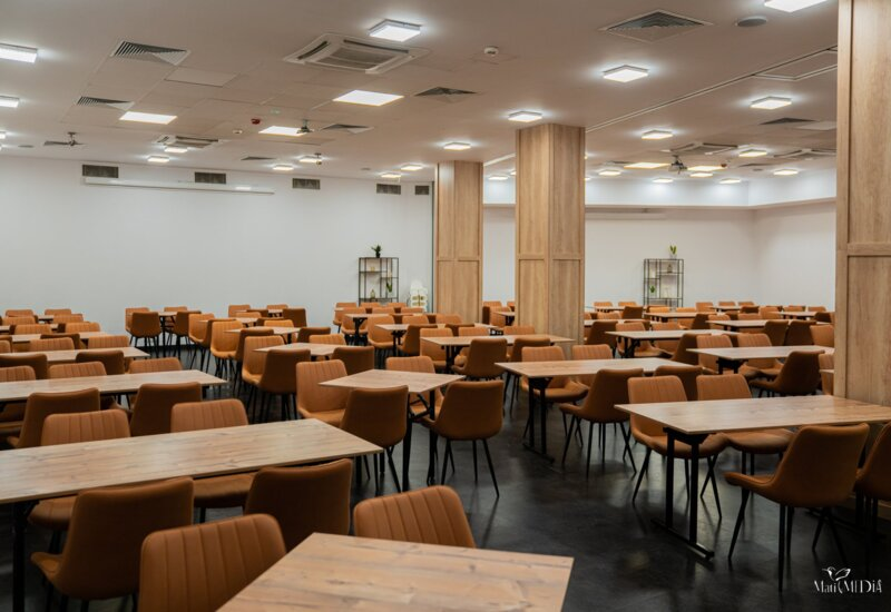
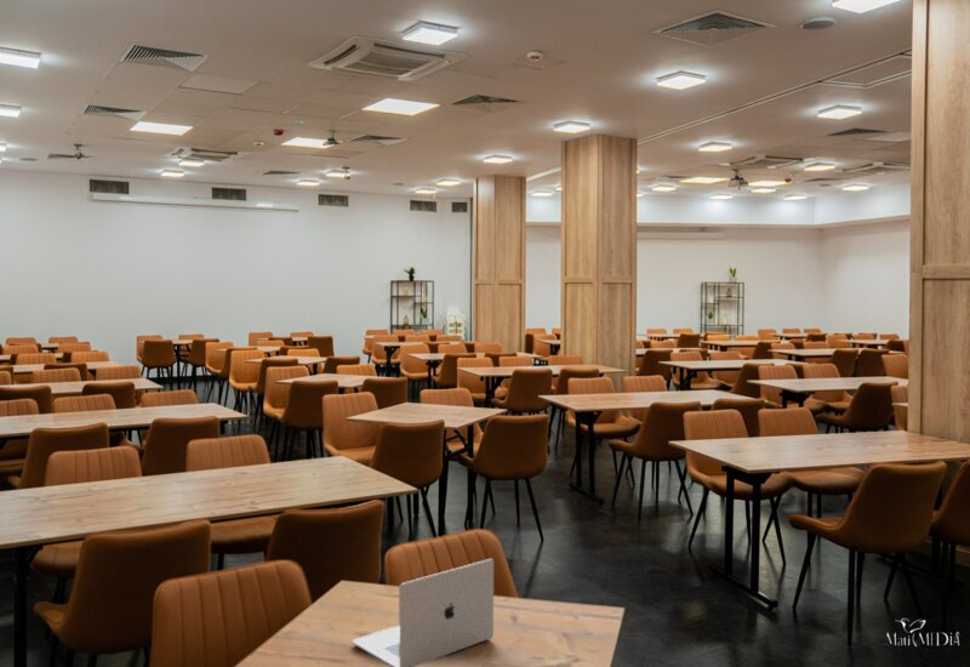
+ laptop [352,558,495,667]
